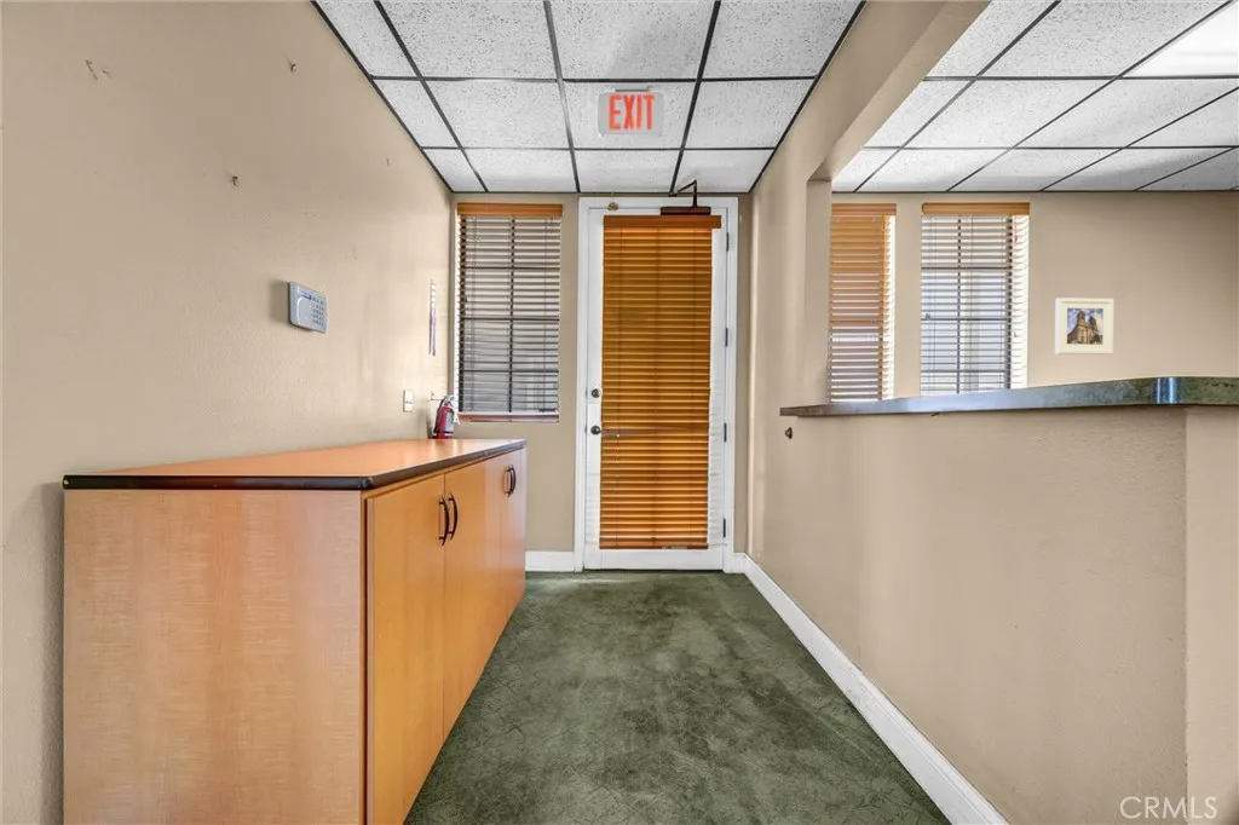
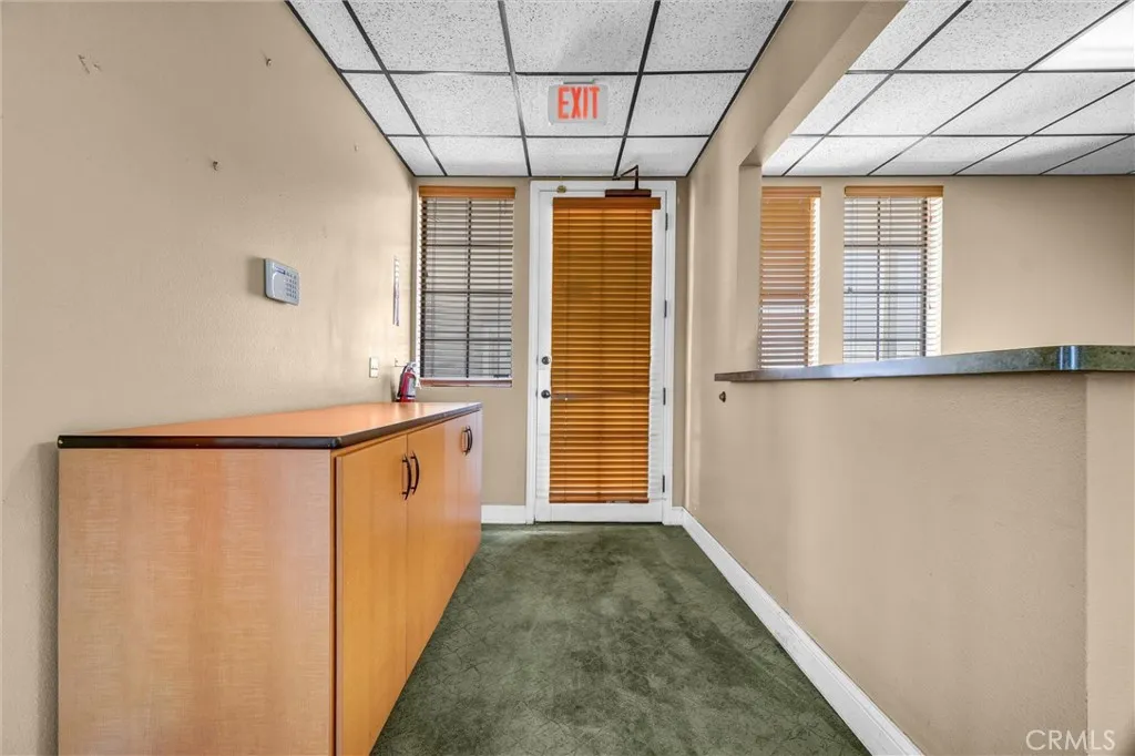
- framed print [1054,296,1114,356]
